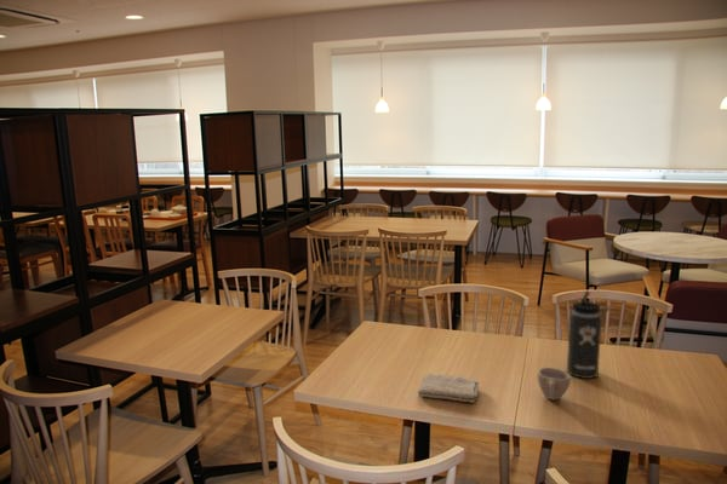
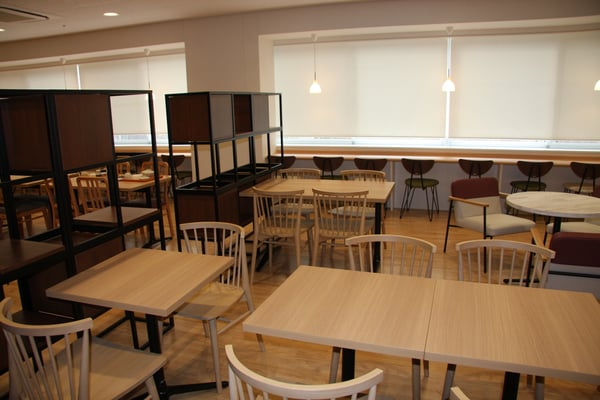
- thermos bottle [566,289,611,380]
- washcloth [417,373,480,404]
- cup [537,367,572,401]
